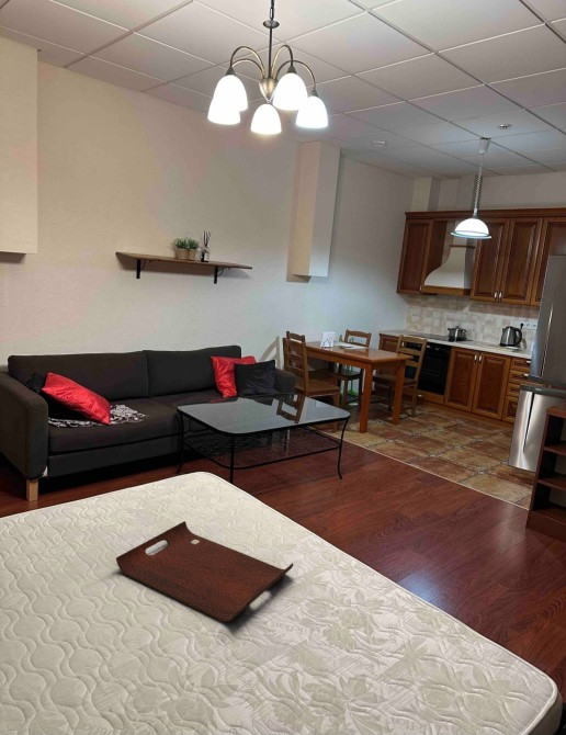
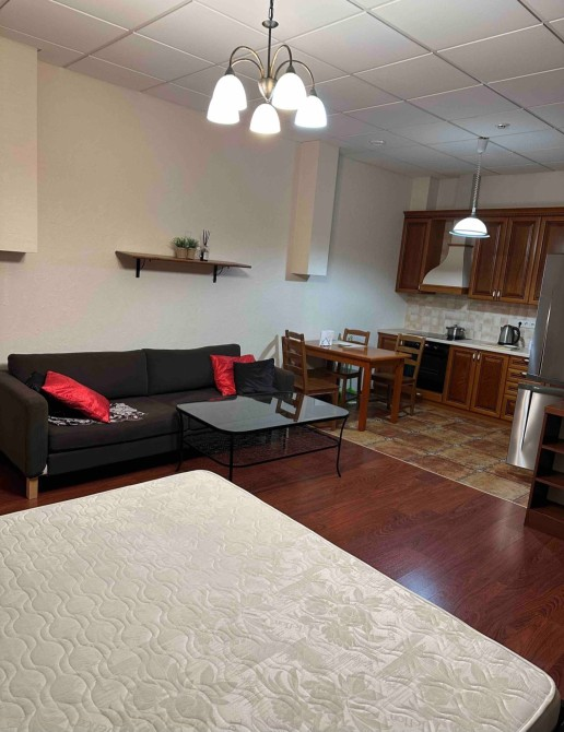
- serving tray [115,520,294,623]
